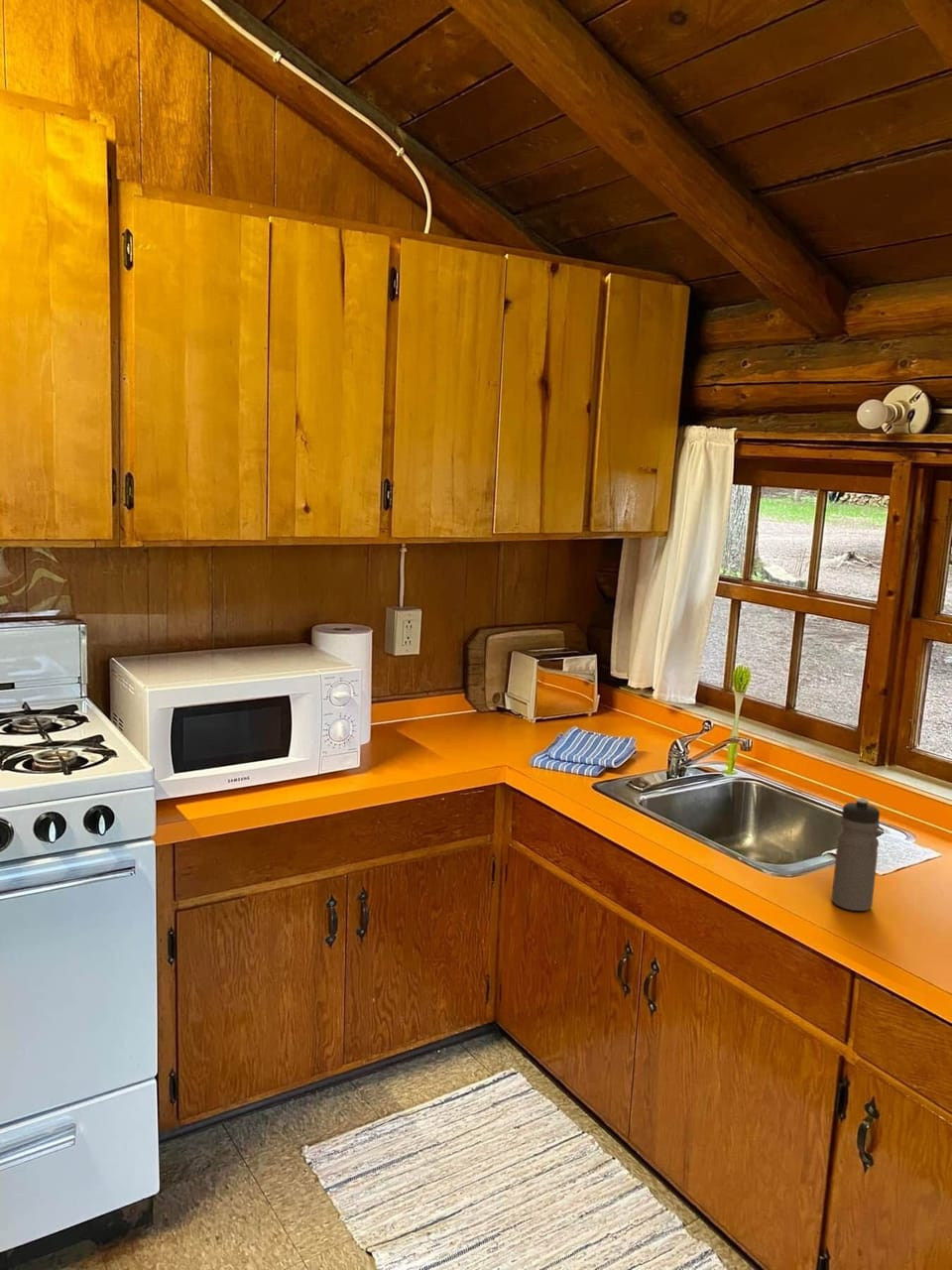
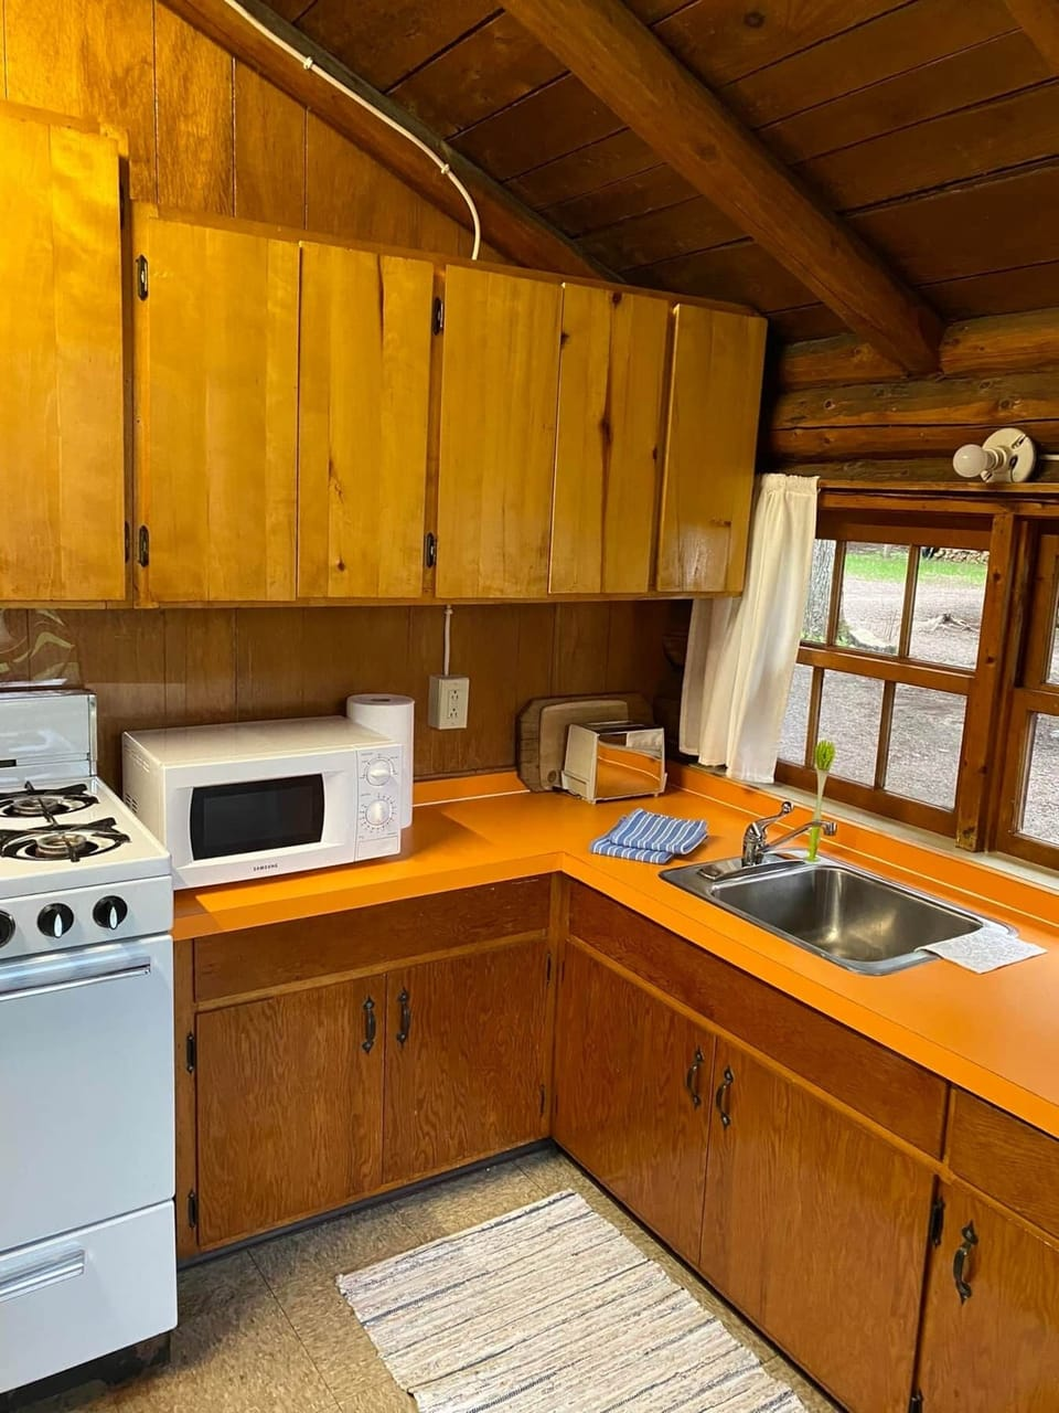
- water bottle [830,797,881,912]
